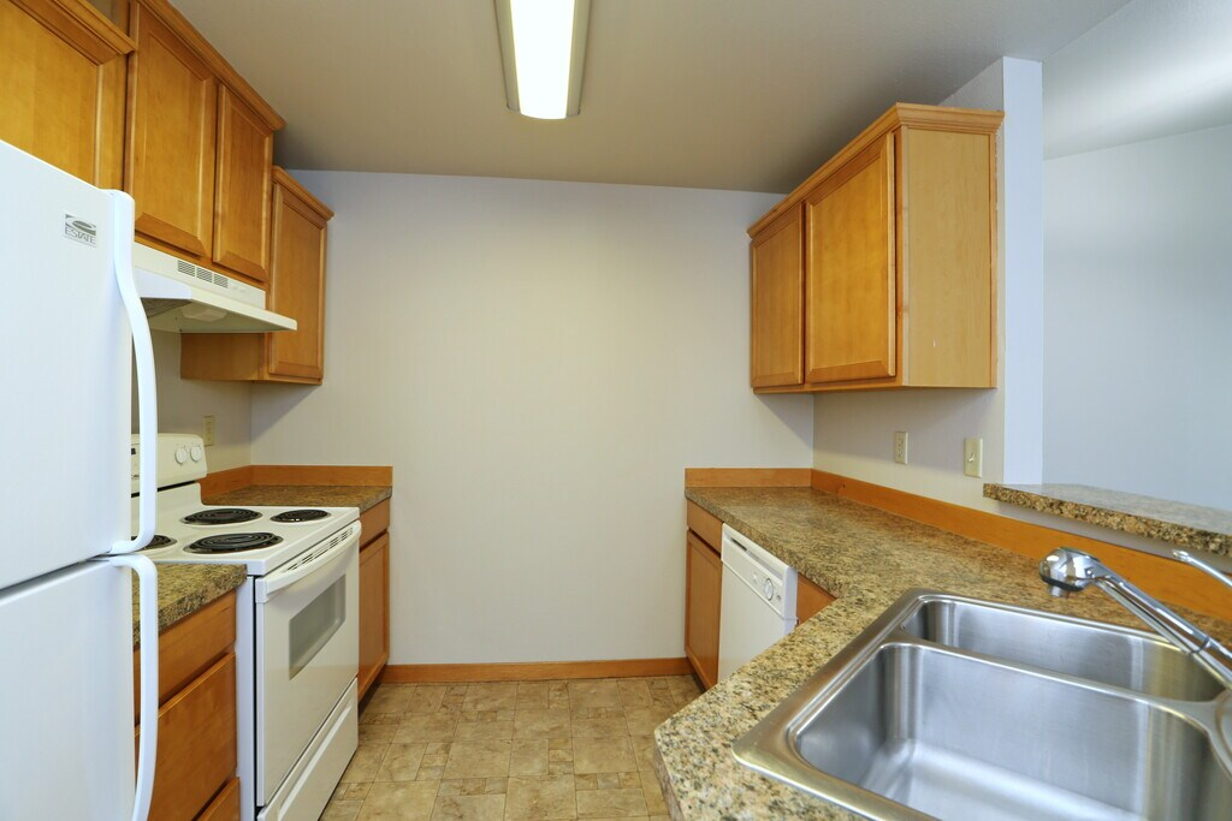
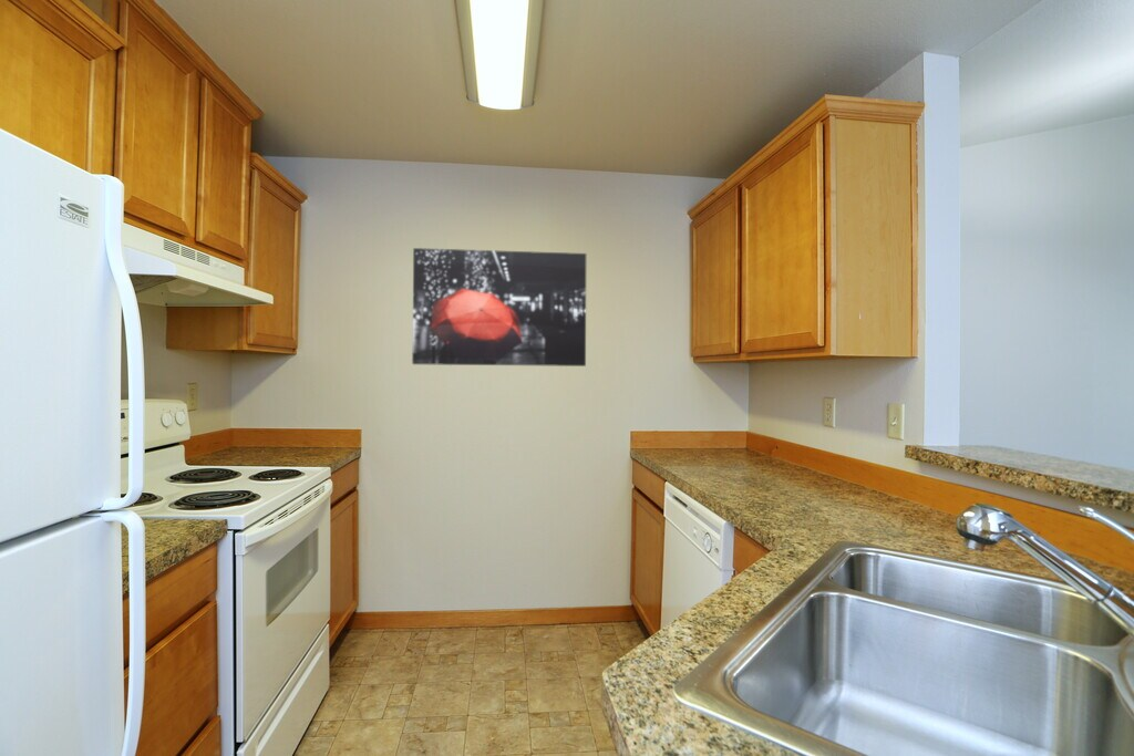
+ wall art [411,247,587,367]
